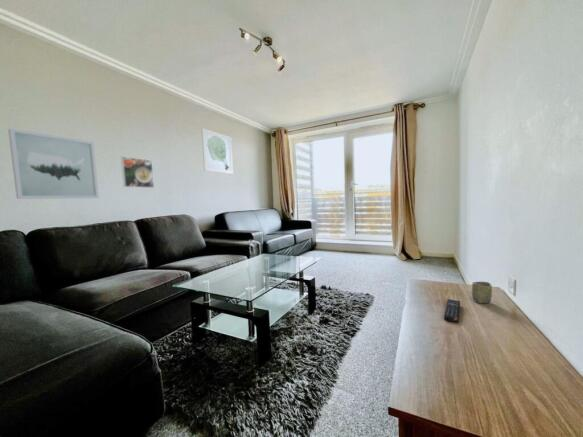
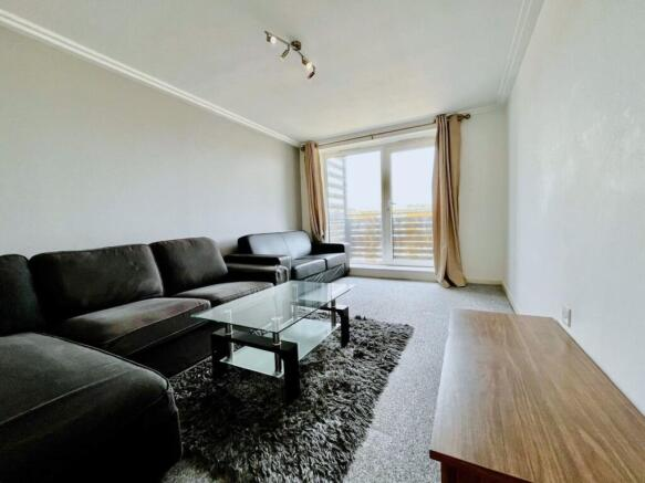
- cup [471,281,493,304]
- wall art [7,128,100,200]
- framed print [120,155,155,189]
- wall art [201,127,234,175]
- remote control [443,298,461,324]
